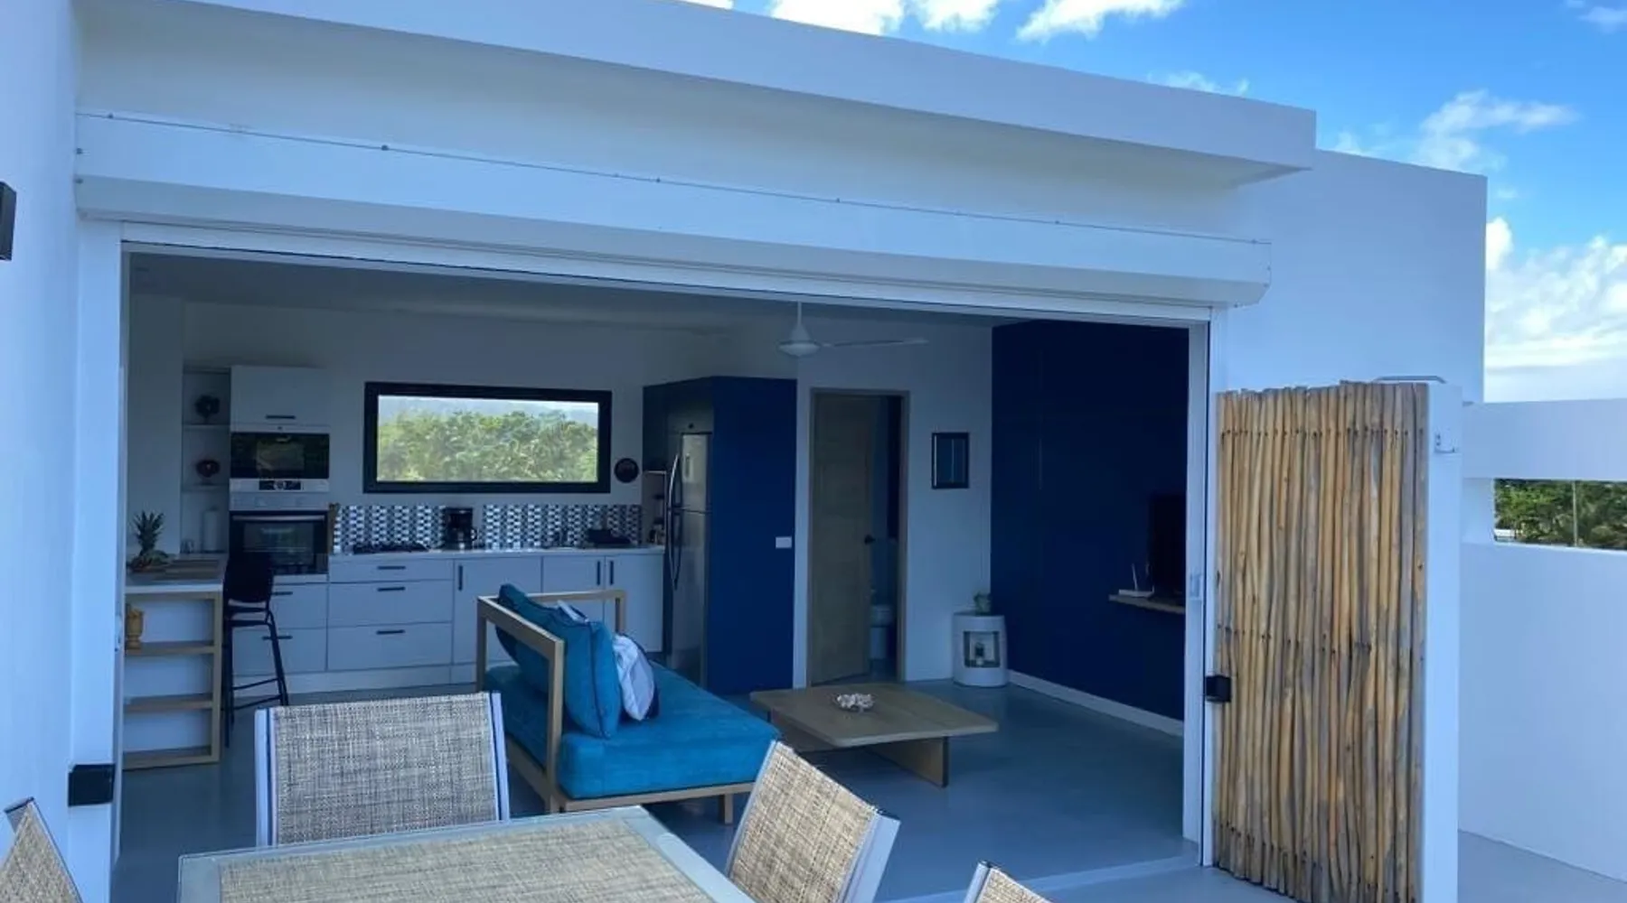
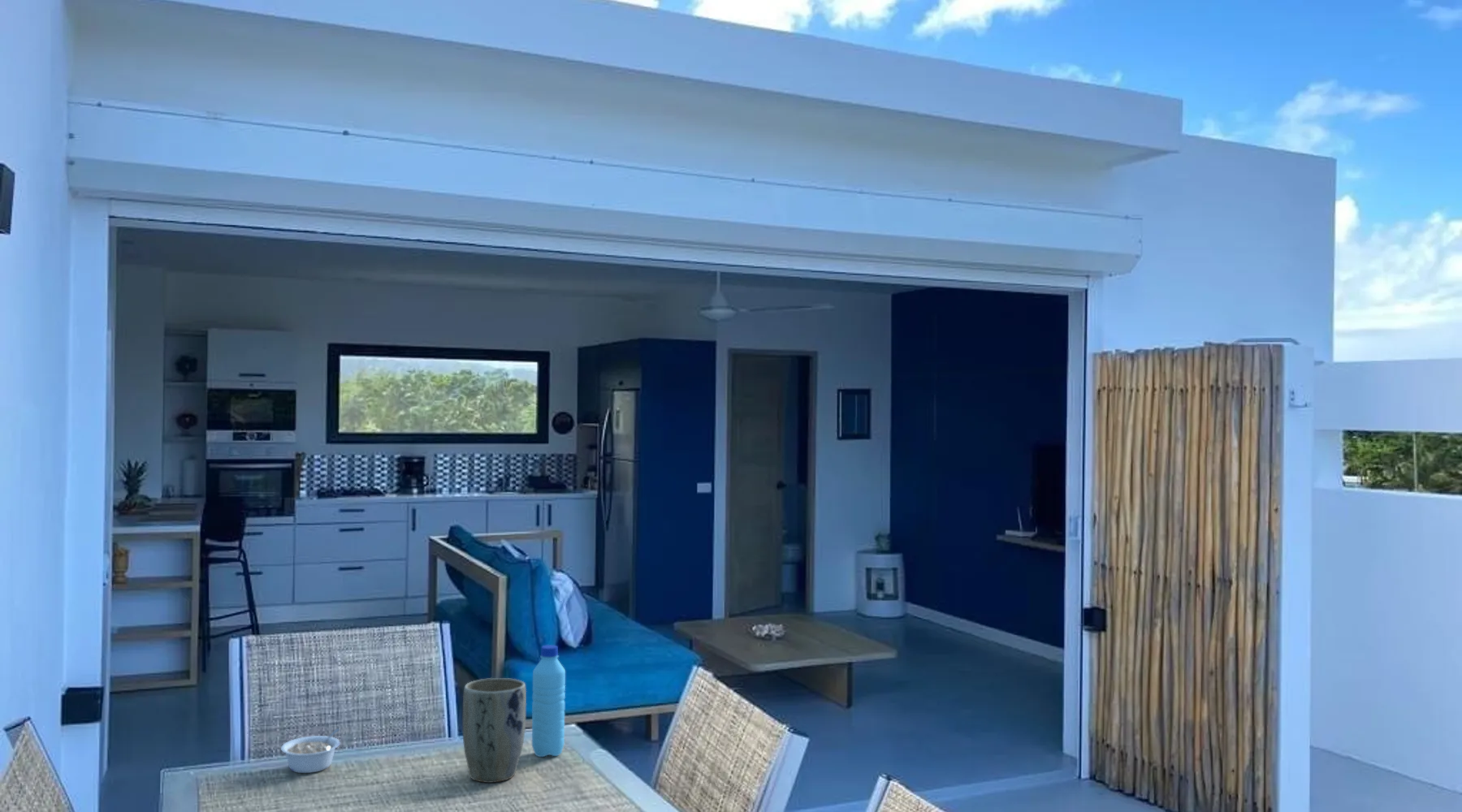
+ plant pot [462,677,527,784]
+ water bottle [531,644,566,758]
+ legume [280,728,341,774]
